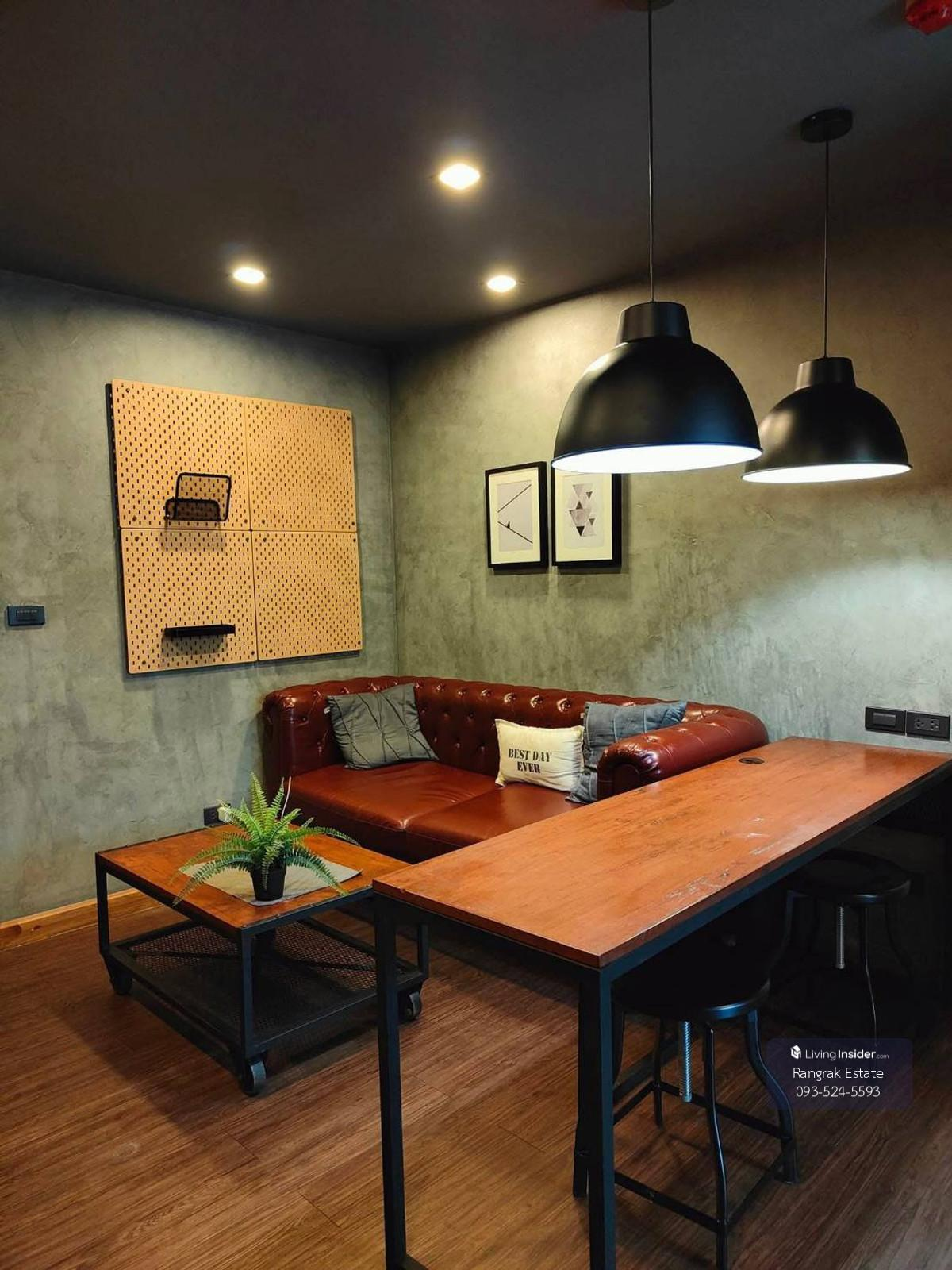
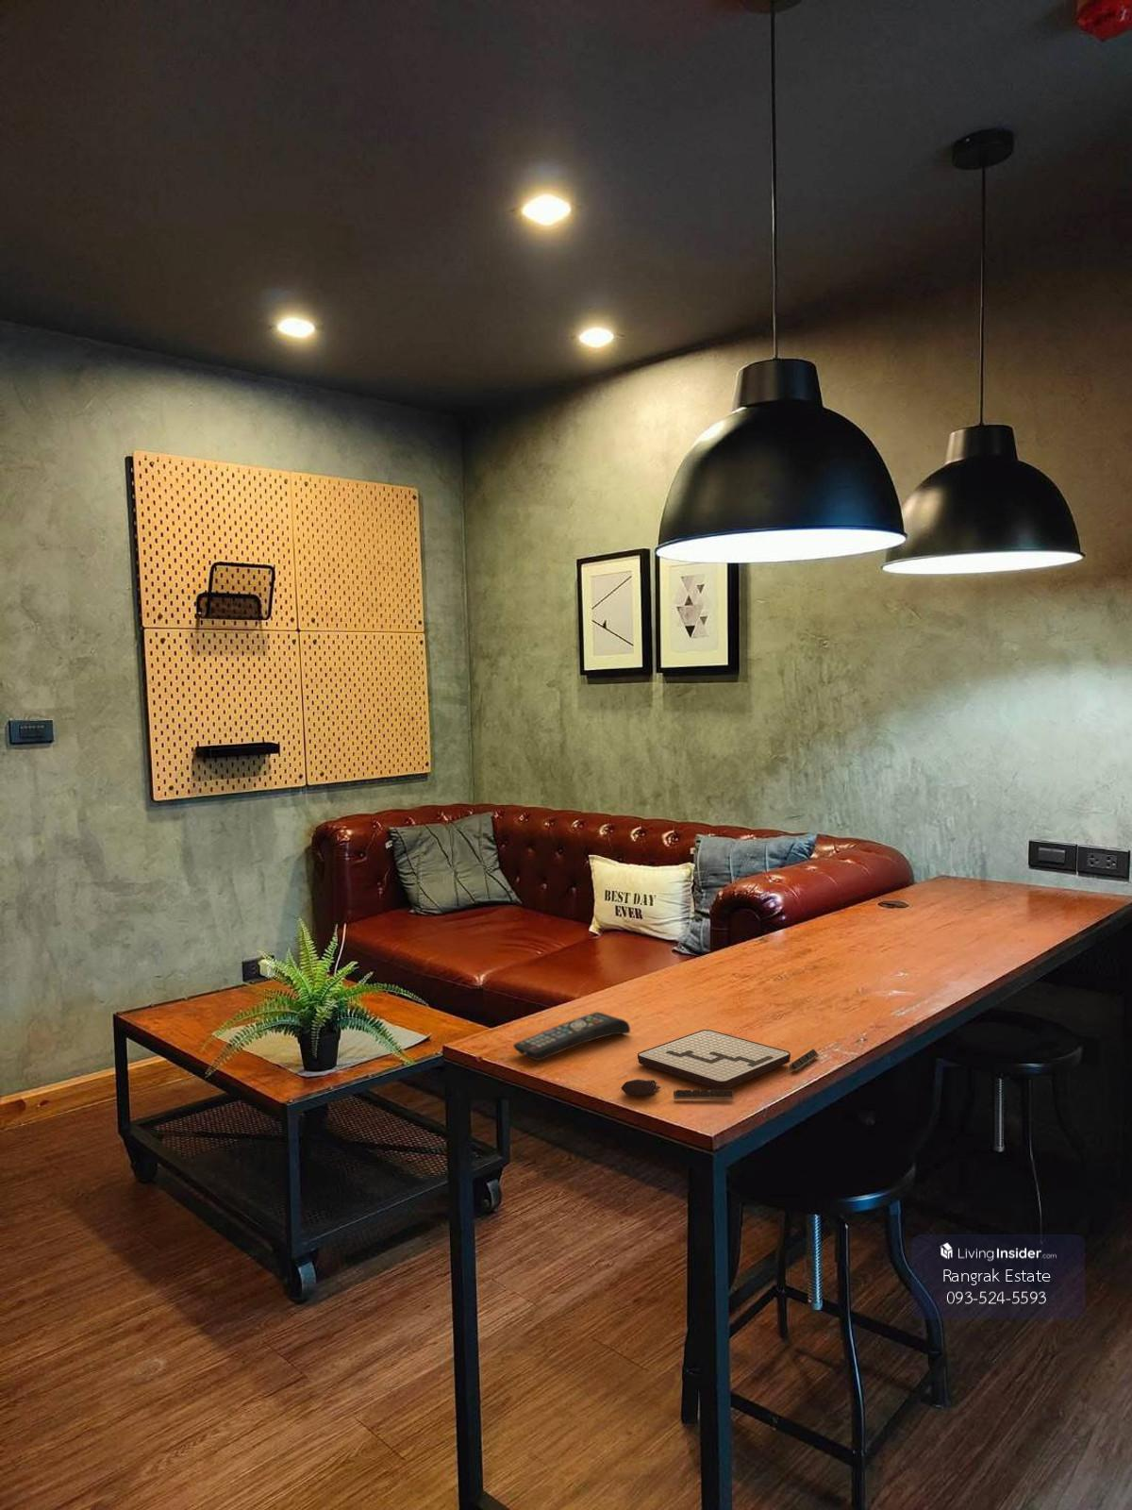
+ board game [621,1028,819,1101]
+ remote control [512,1011,631,1062]
